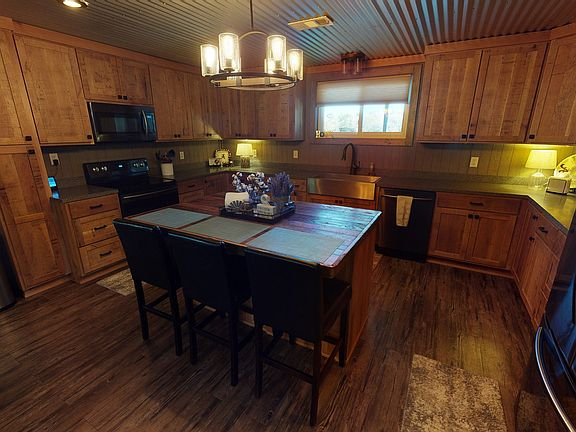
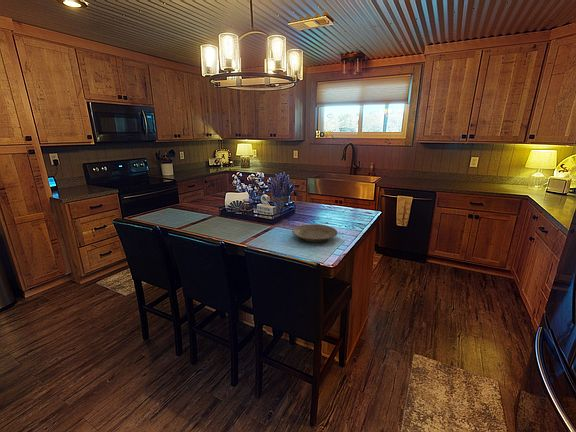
+ plate [291,223,339,243]
